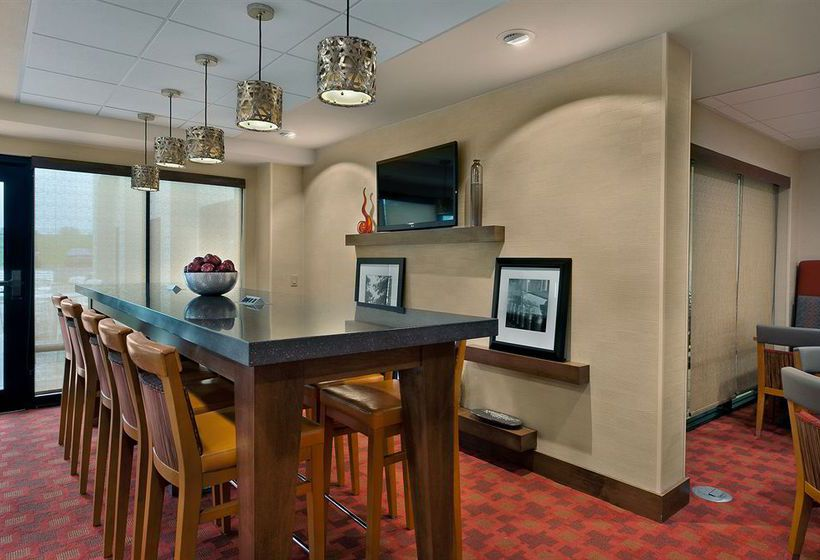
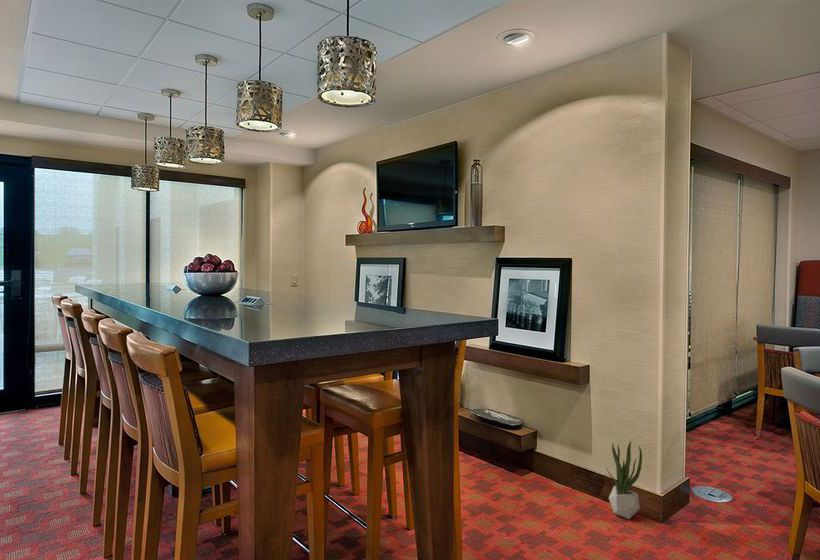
+ potted plant [604,440,643,520]
